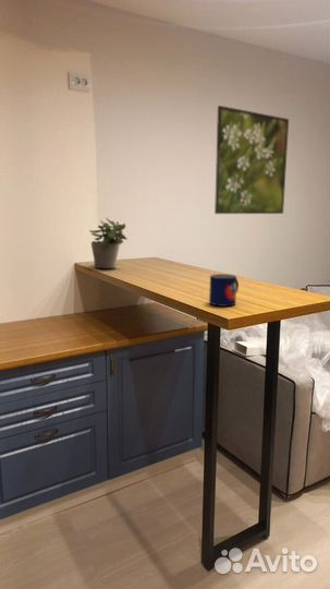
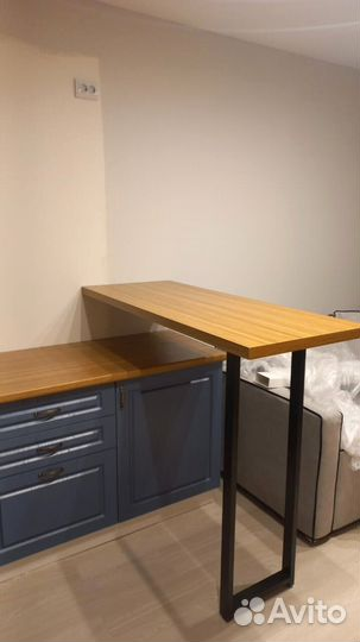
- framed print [213,105,290,215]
- mug [208,273,240,308]
- potted plant [88,217,127,269]
